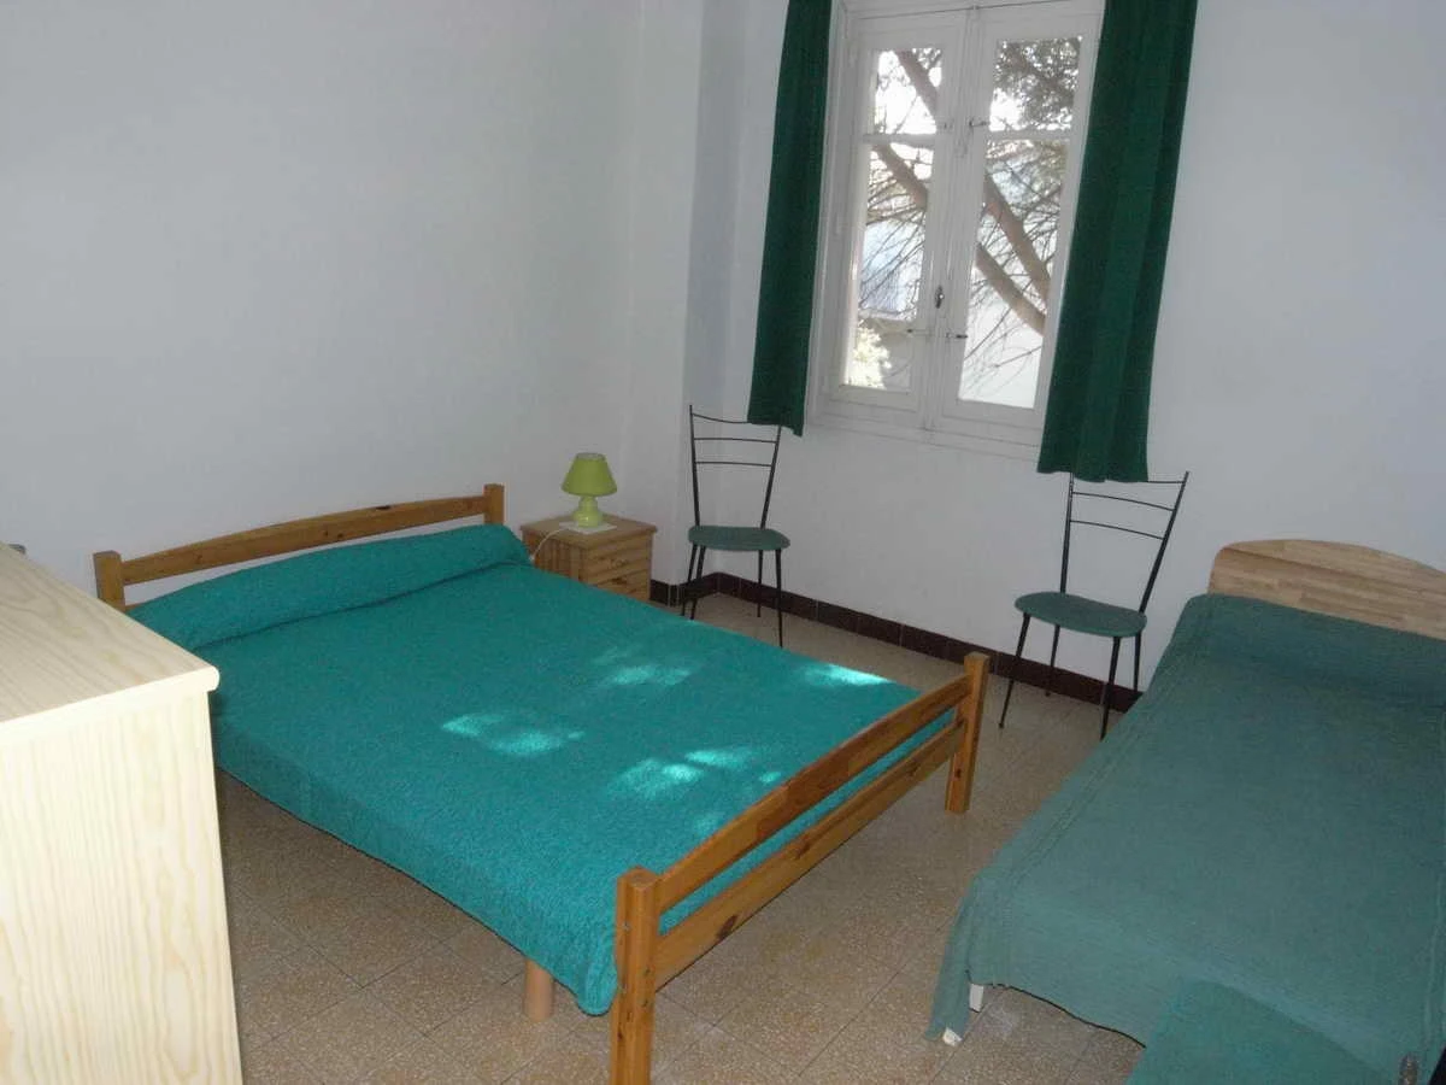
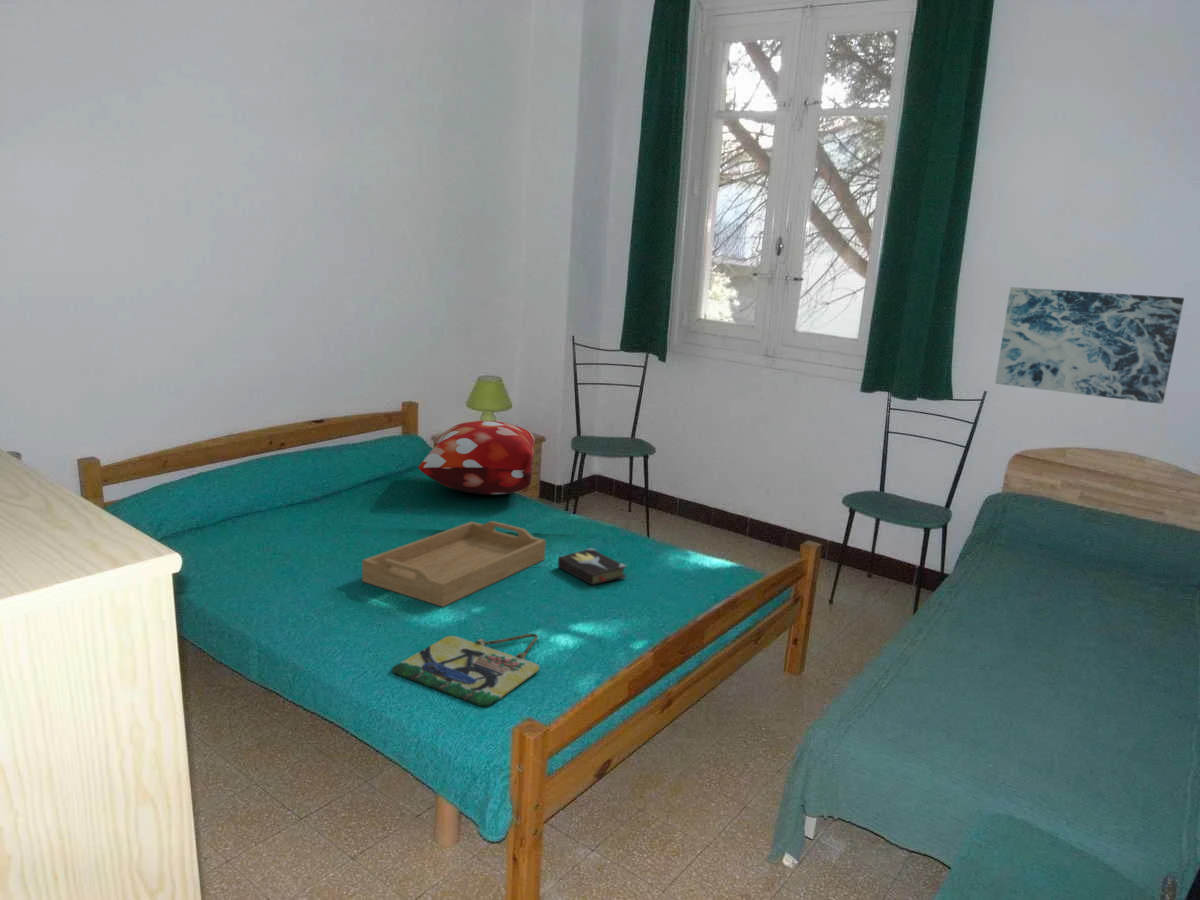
+ serving tray [361,520,547,608]
+ hardback book [557,547,627,587]
+ wall art [994,286,1185,405]
+ decorative pillow [418,420,535,495]
+ home sign [391,633,541,707]
